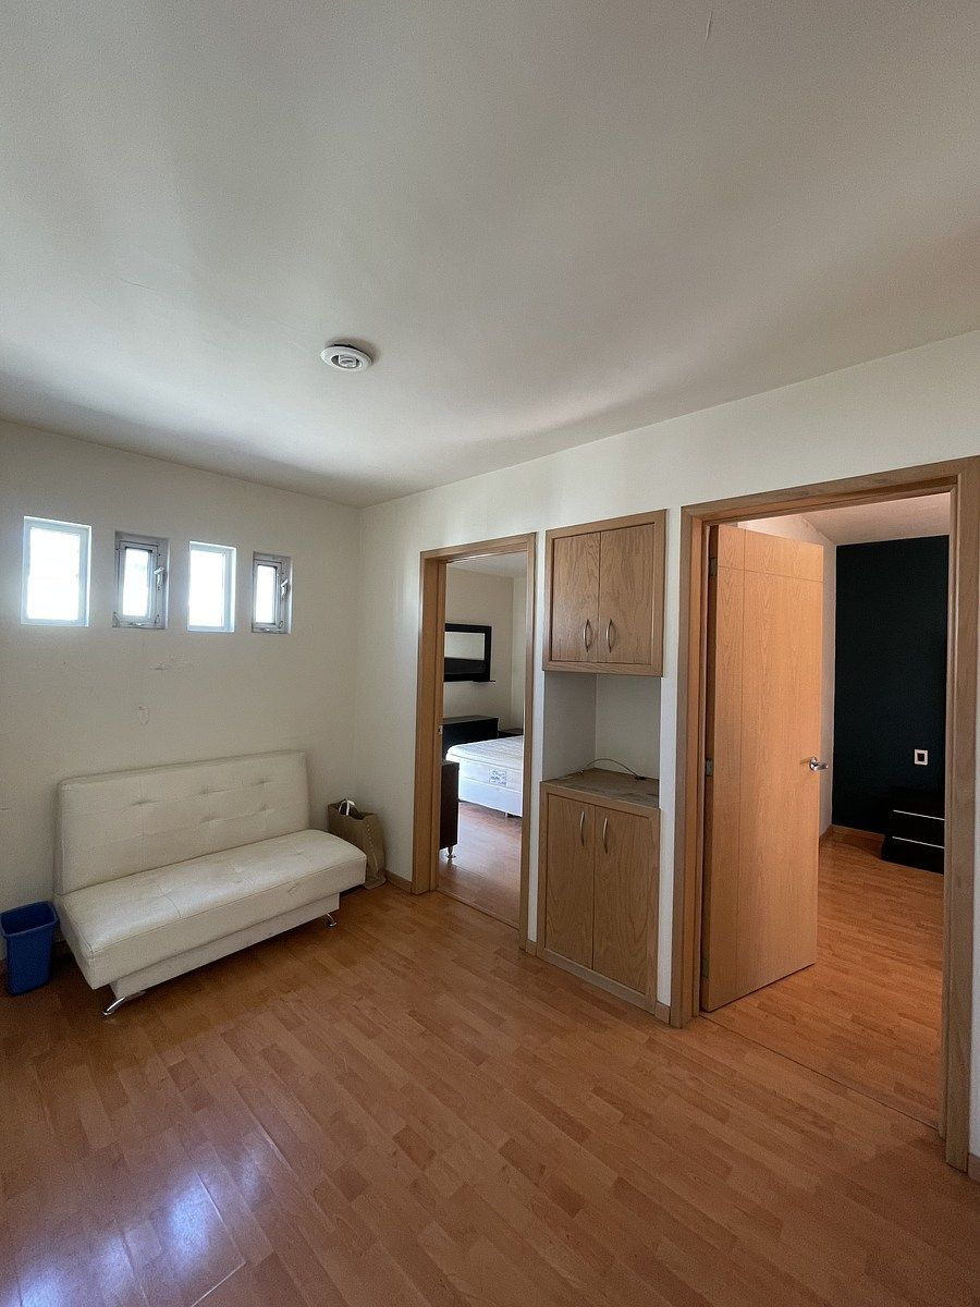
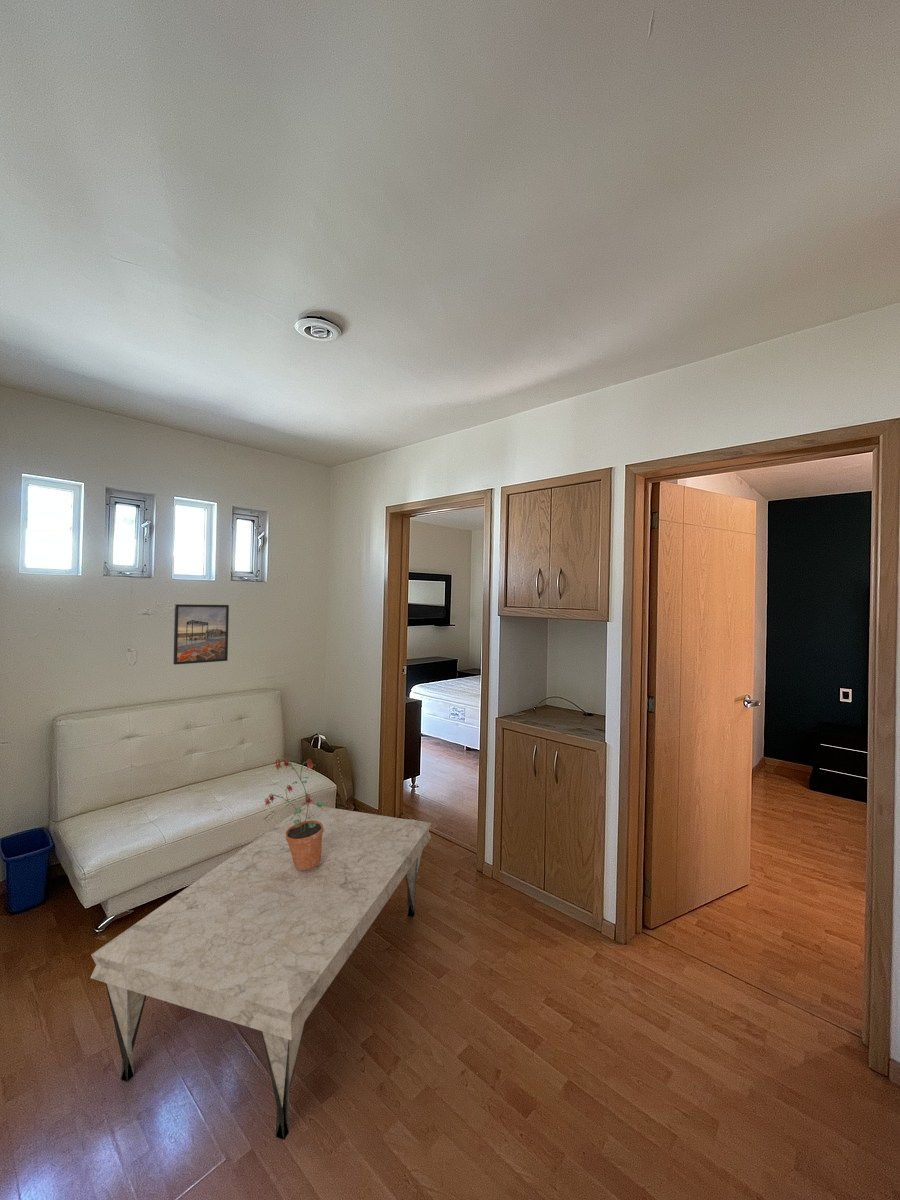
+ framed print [173,603,230,666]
+ potted plant [264,756,328,870]
+ coffee table [90,803,432,1141]
